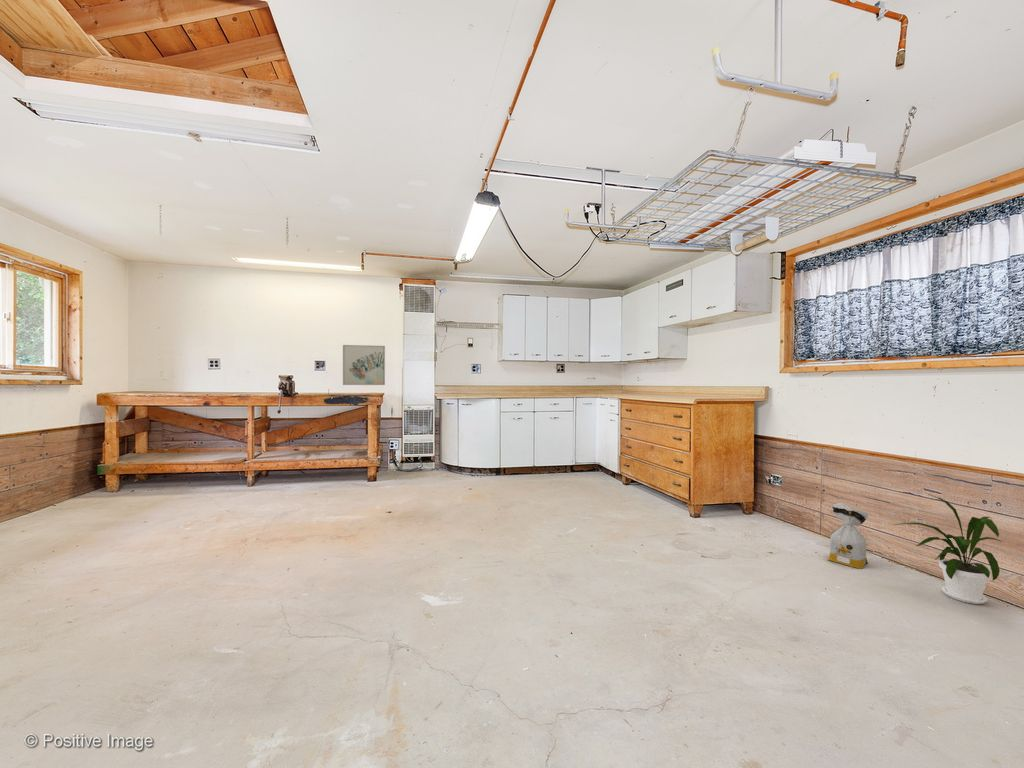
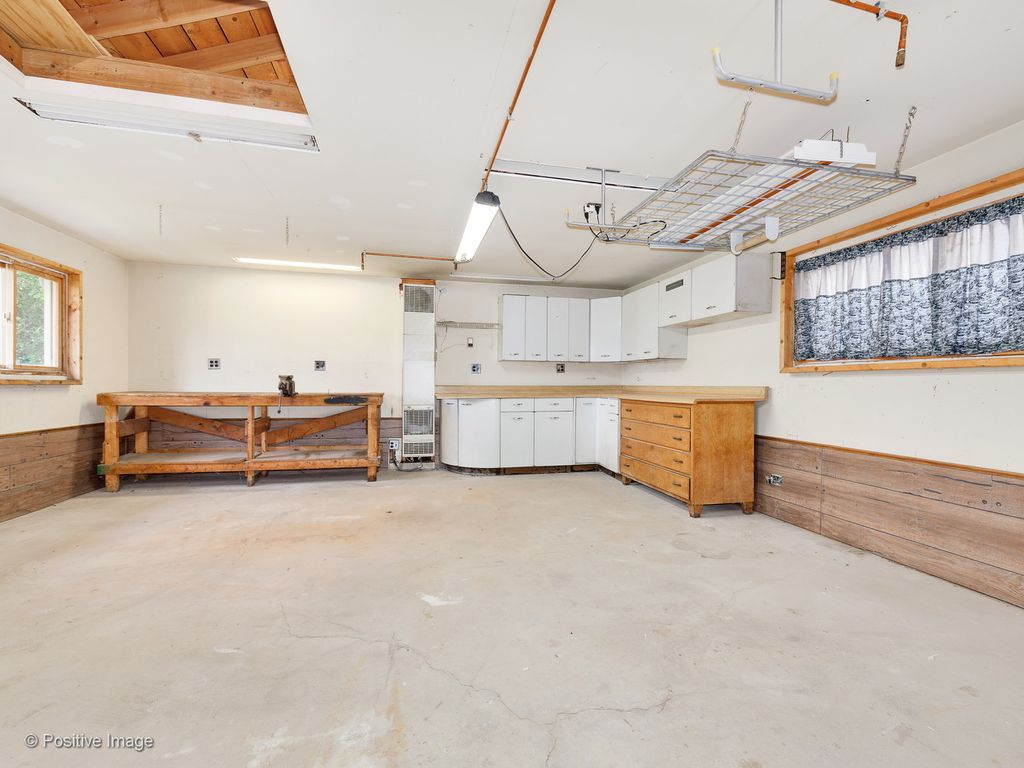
- bag [827,502,869,570]
- wall art [342,344,386,386]
- house plant [893,493,1004,605]
